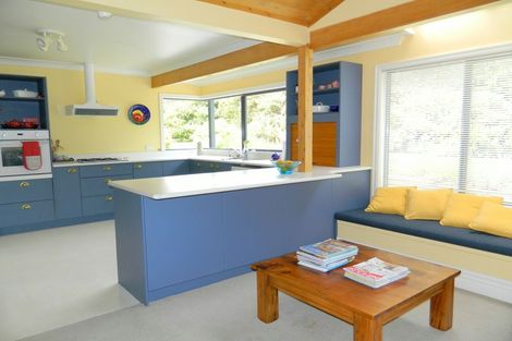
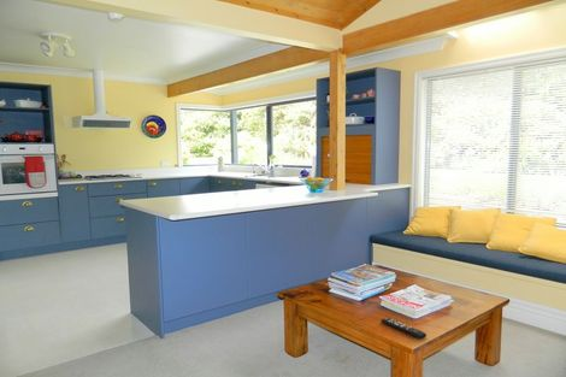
+ remote control [381,317,428,340]
